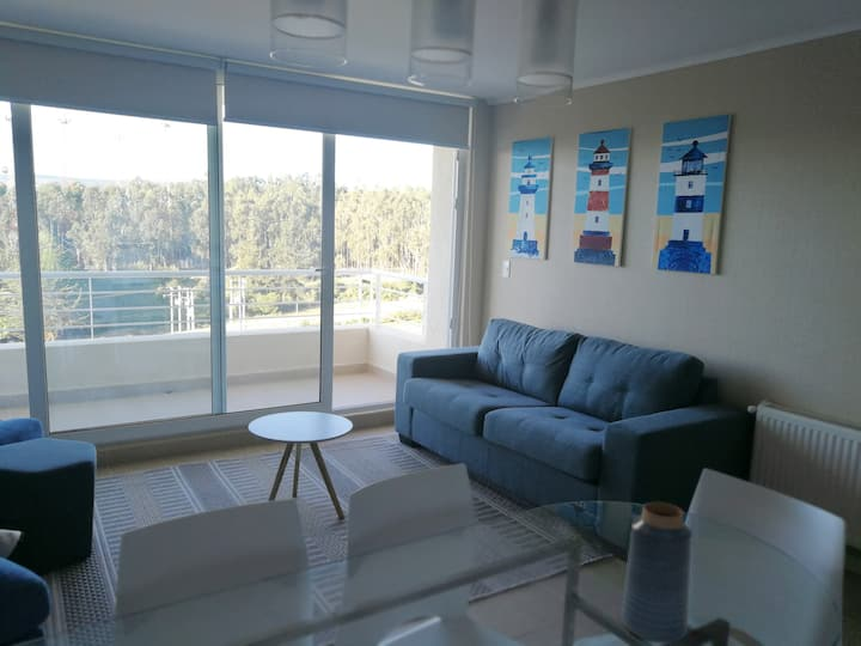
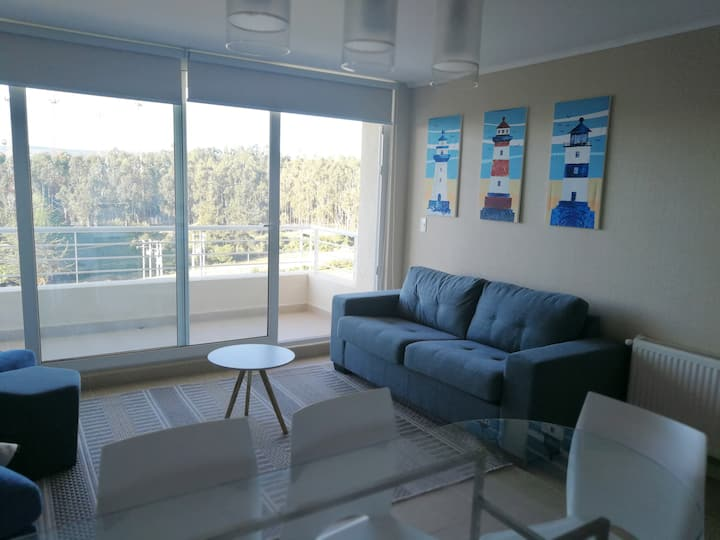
- vase [619,501,694,645]
